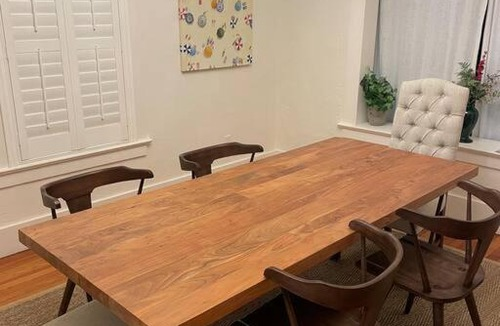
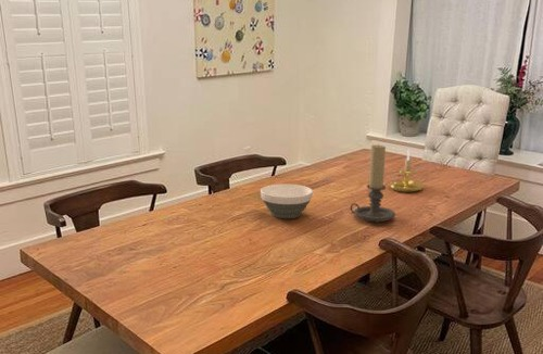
+ candle holder [388,149,425,193]
+ bowl [260,184,314,219]
+ candle holder [350,143,396,224]
